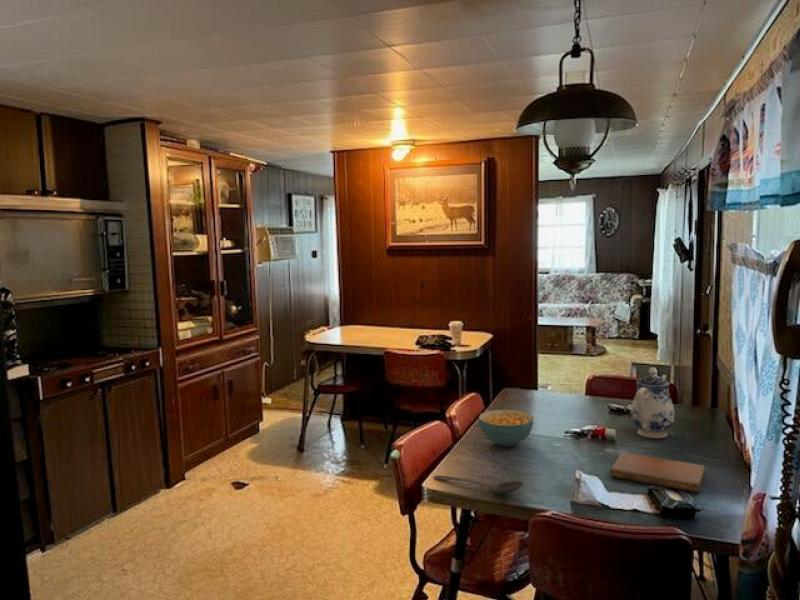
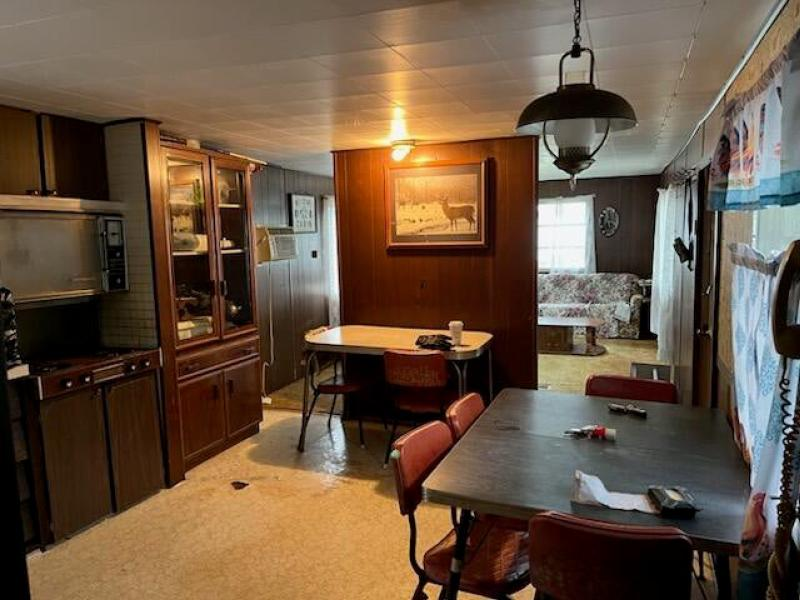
- teapot [630,367,676,439]
- stirrer [433,474,525,495]
- cereal bowl [478,409,535,447]
- notebook [609,452,706,493]
